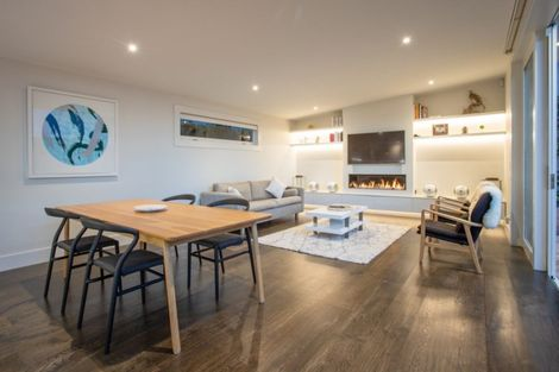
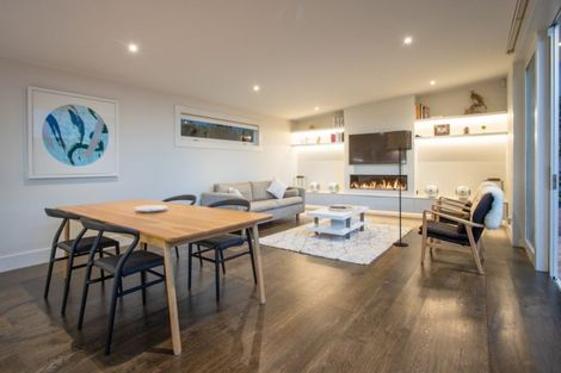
+ floor lamp [387,130,413,247]
